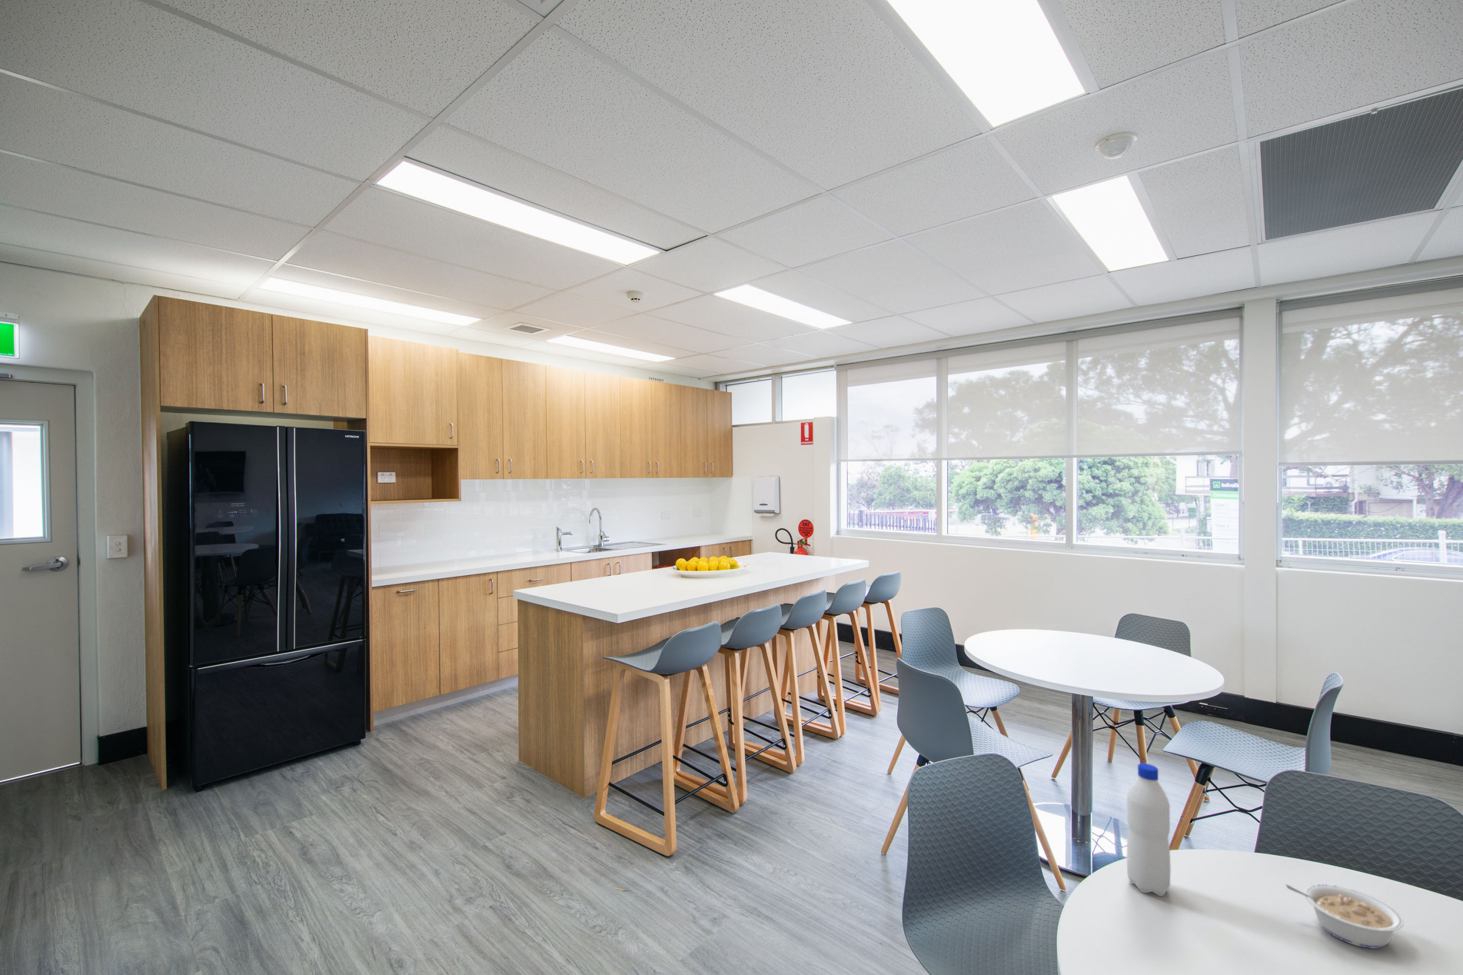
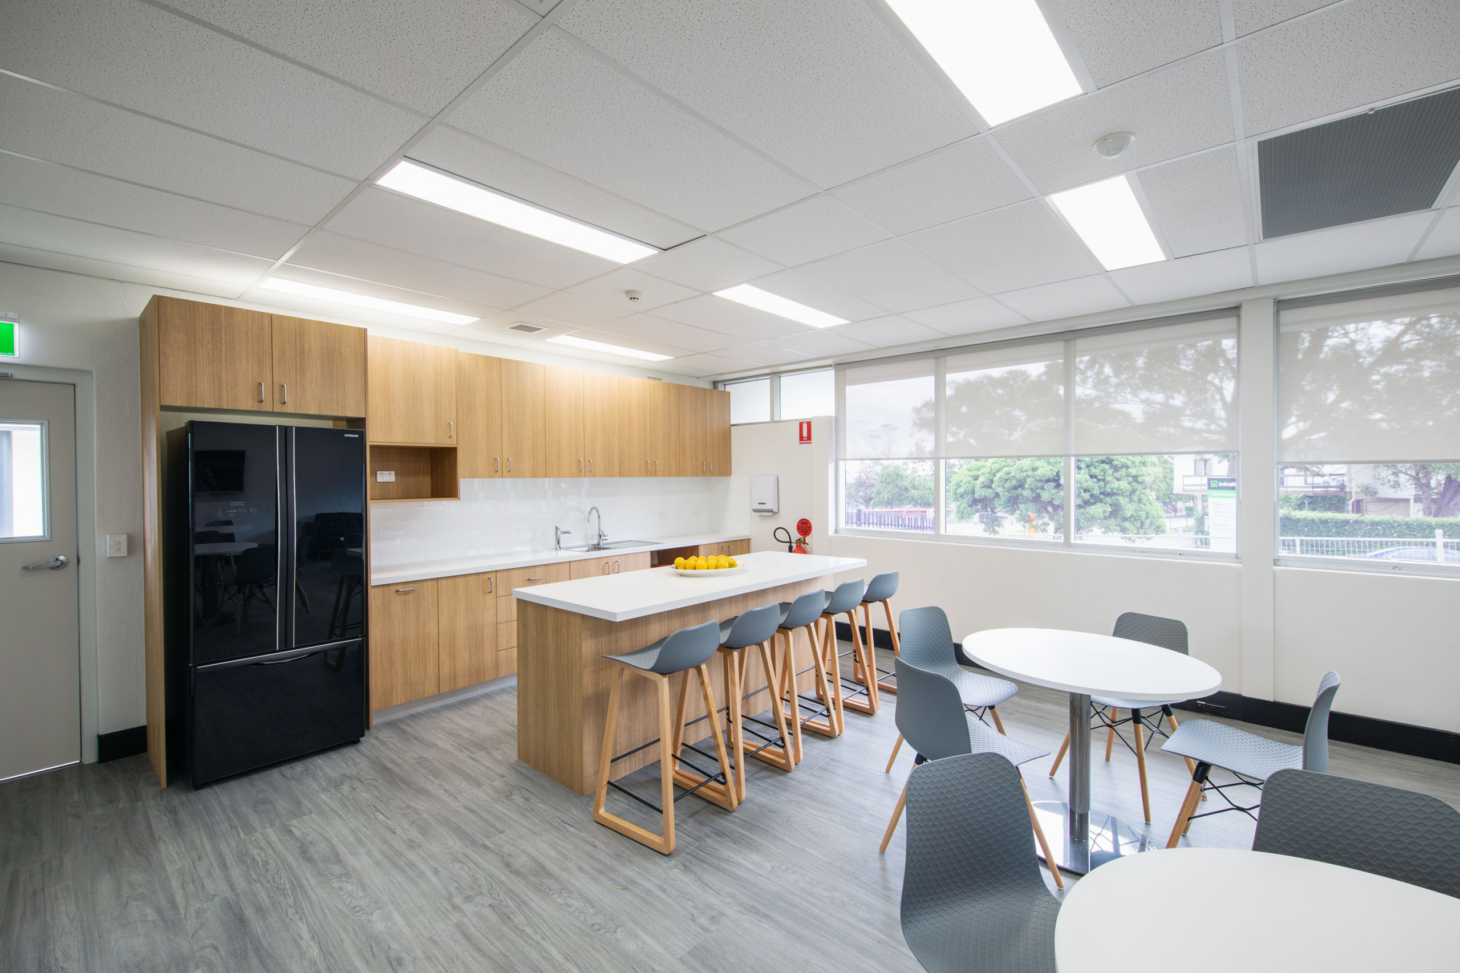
- water bottle [1126,763,1171,897]
- legume [1286,884,1404,949]
